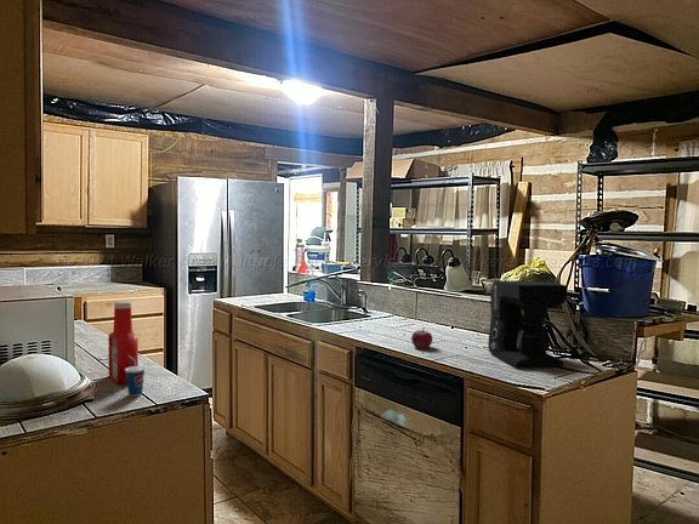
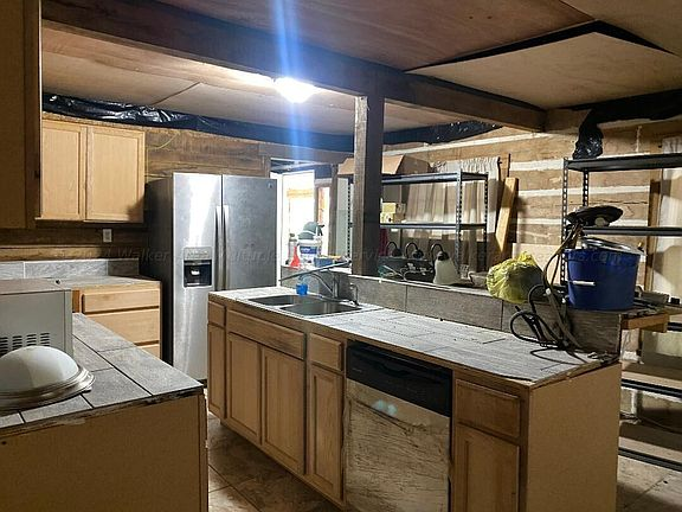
- soap bottle [107,301,140,386]
- coffee maker [487,280,568,369]
- cup [125,355,147,397]
- fruit [410,326,433,349]
